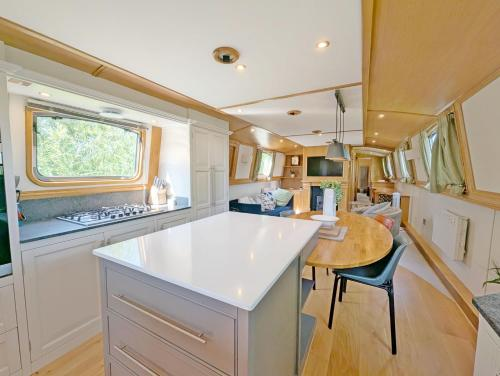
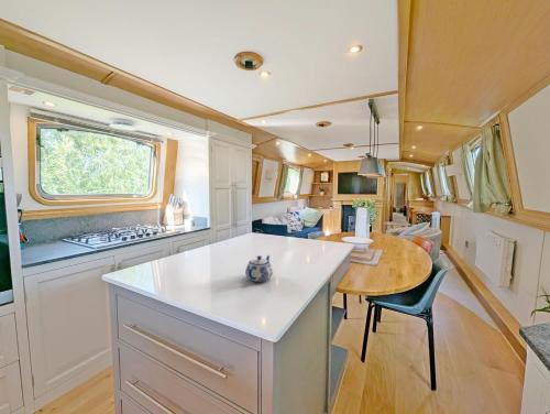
+ teapot [244,254,274,283]
